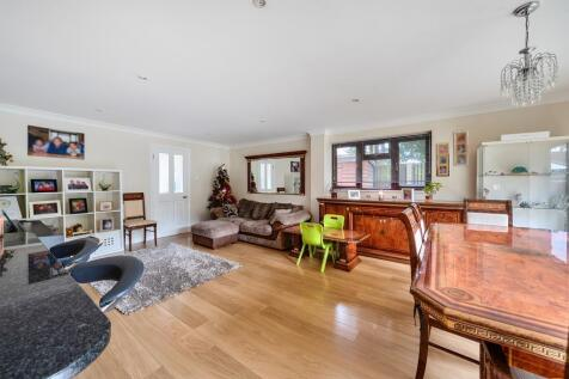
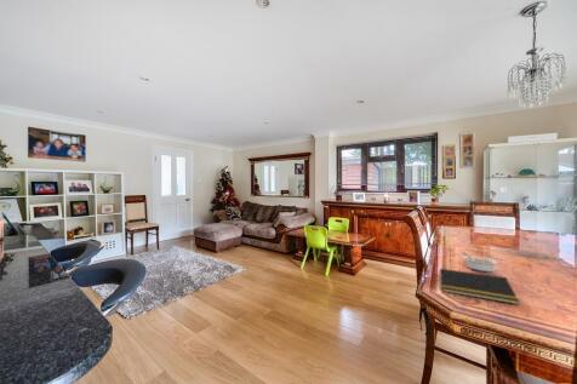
+ notepad [438,268,520,305]
+ legume [462,251,499,273]
